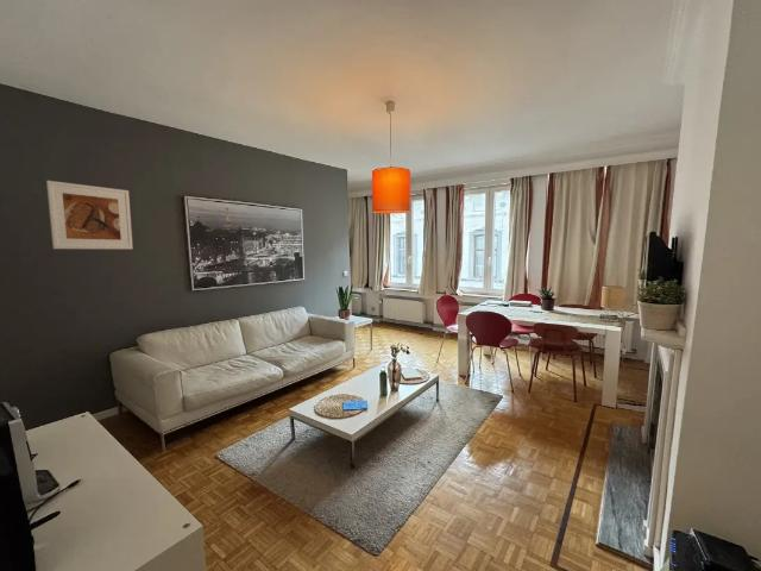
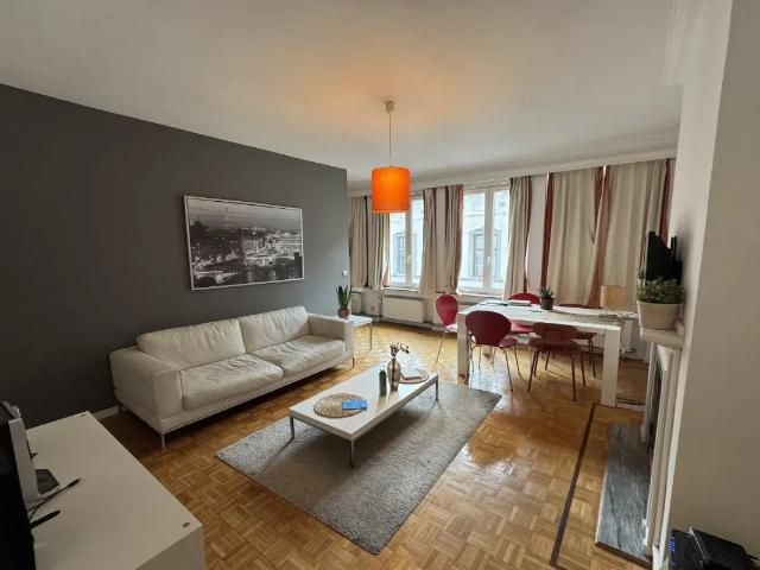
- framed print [45,180,134,250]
